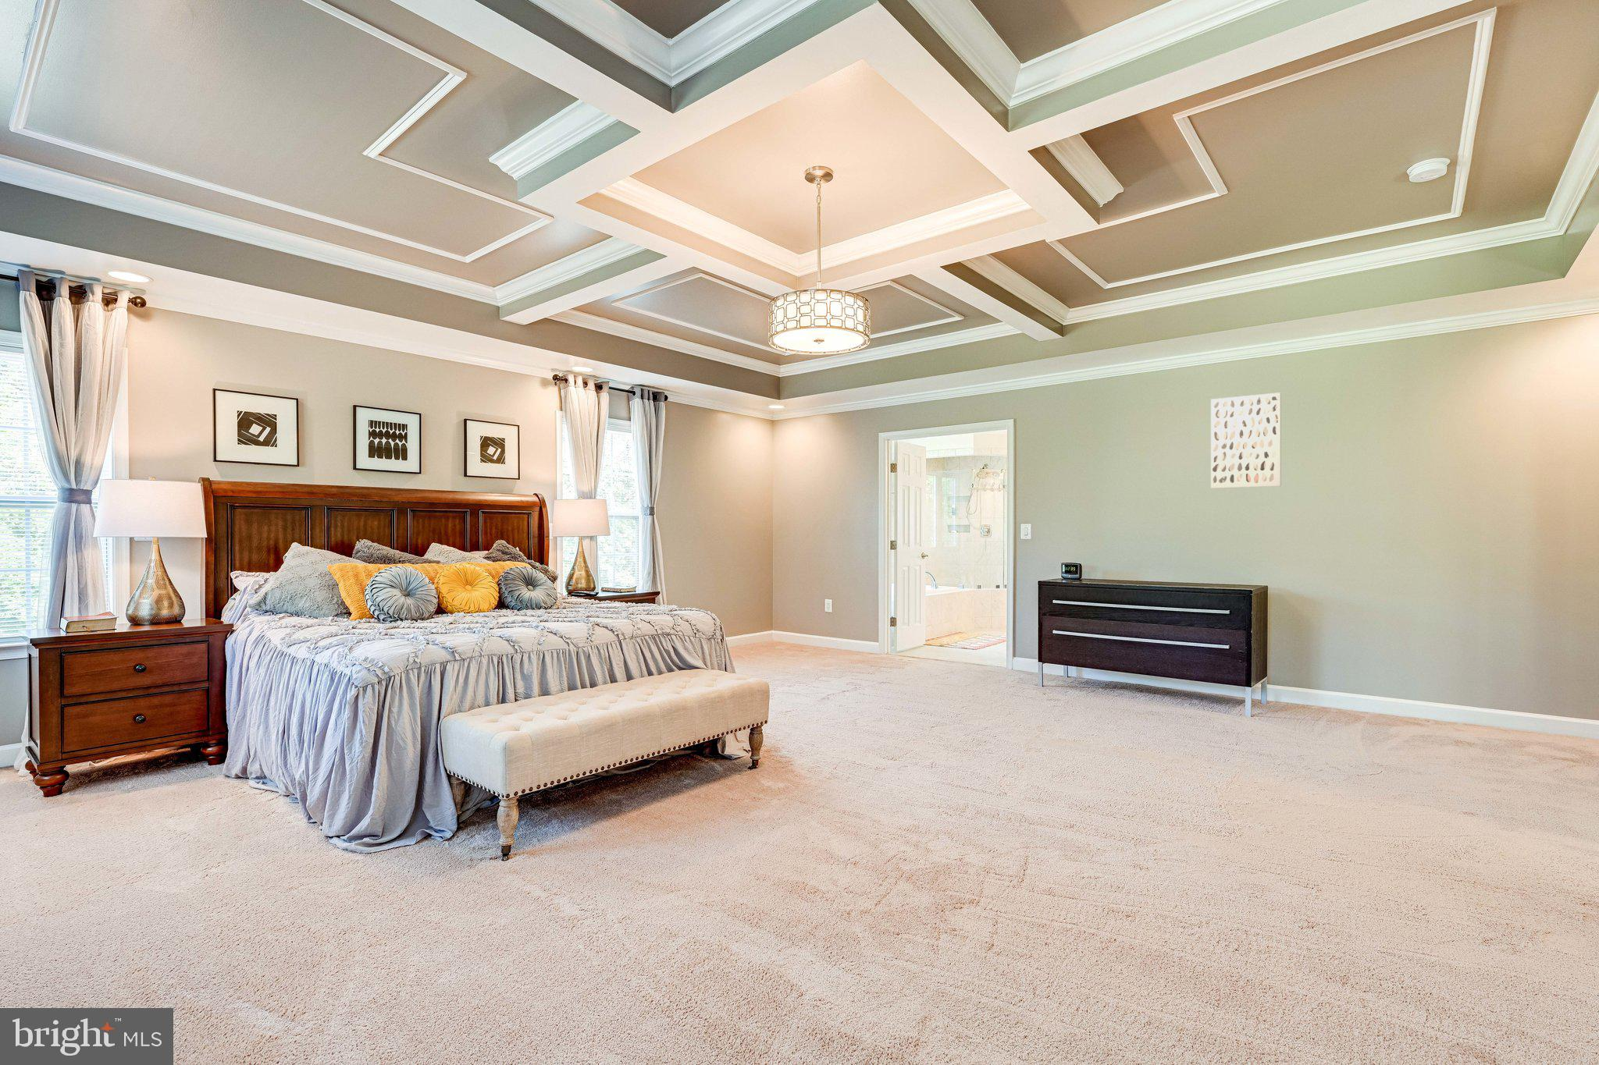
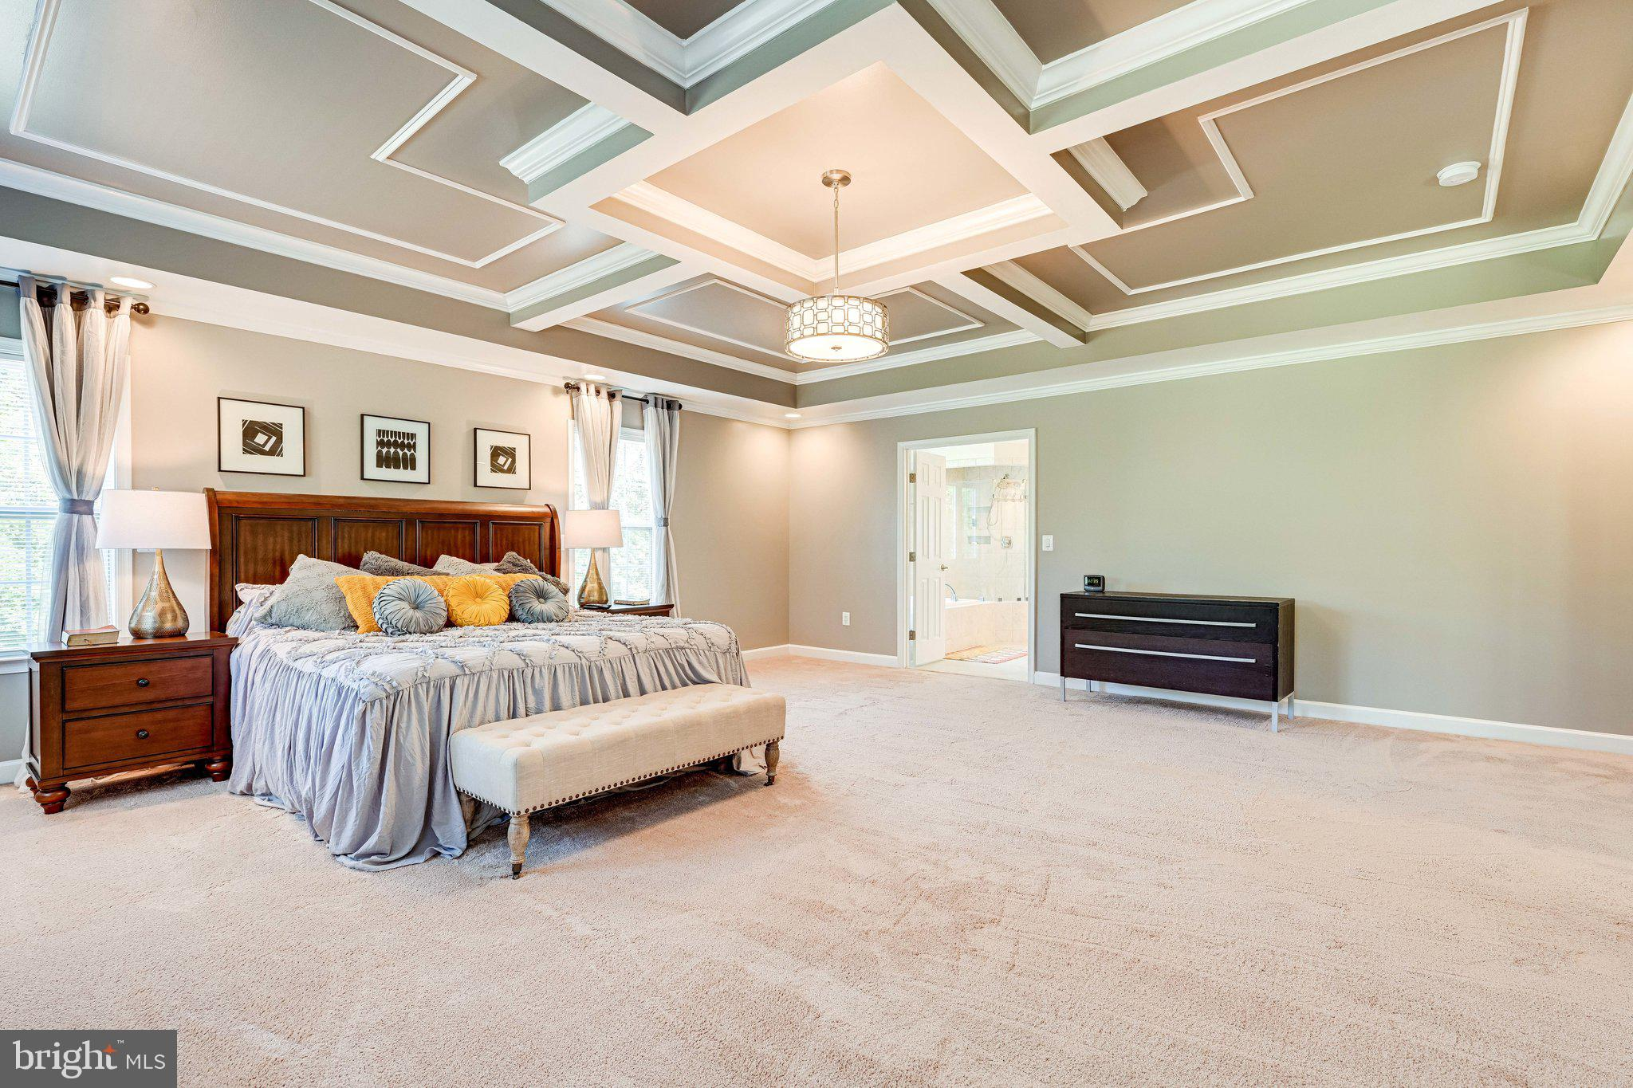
- wall art [1210,392,1282,490]
